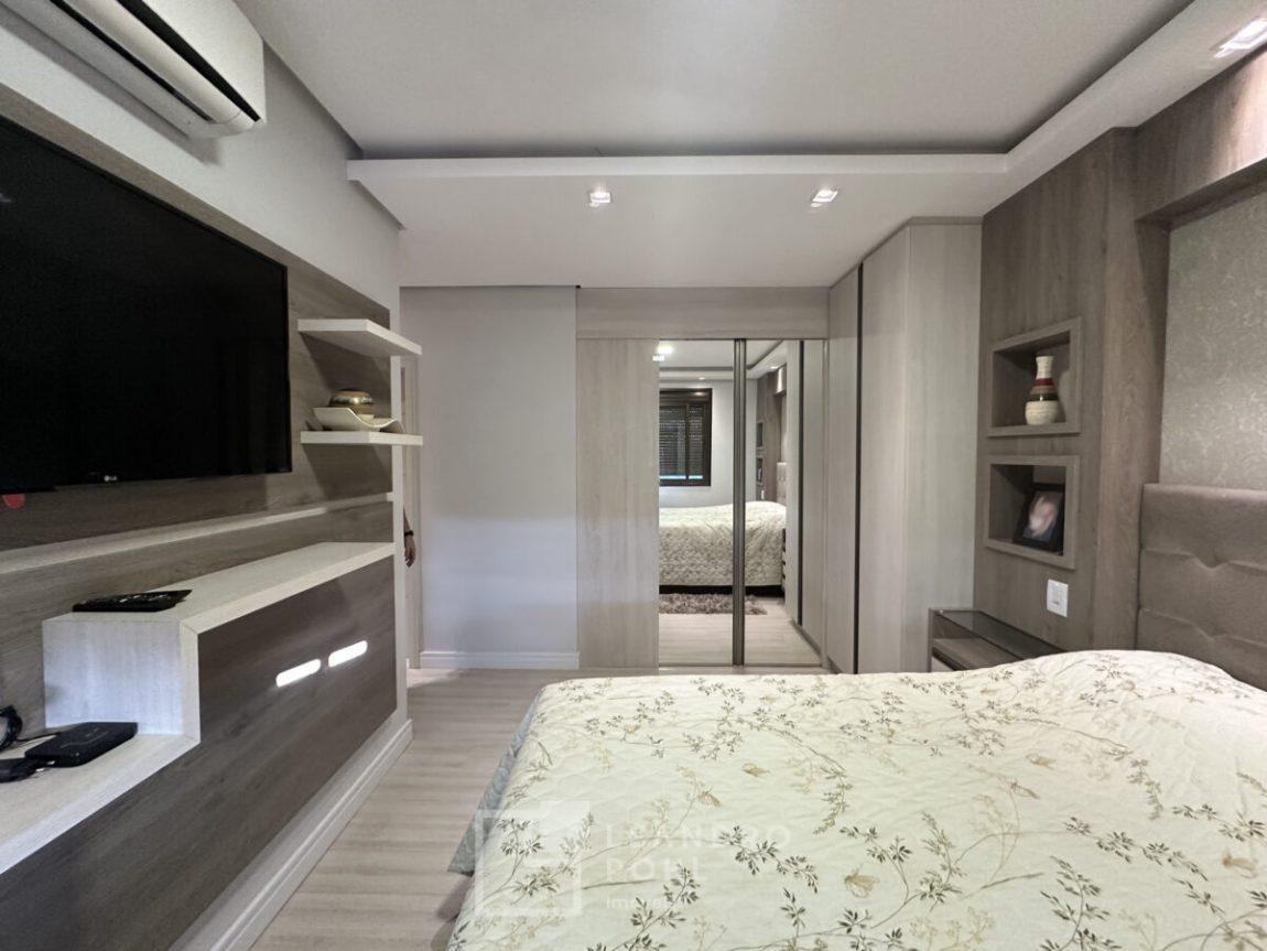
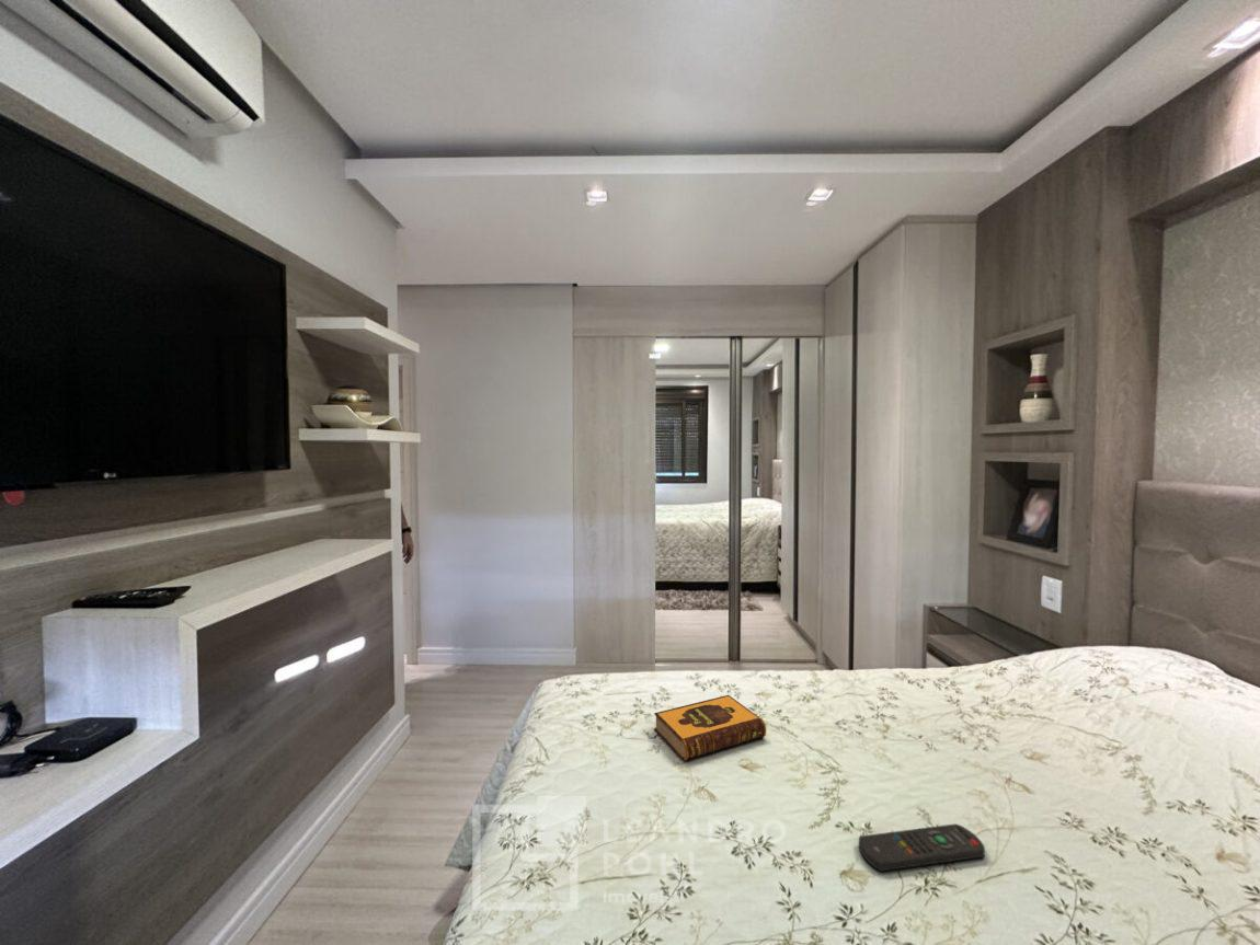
+ remote control [858,822,986,873]
+ hardback book [653,694,767,762]
